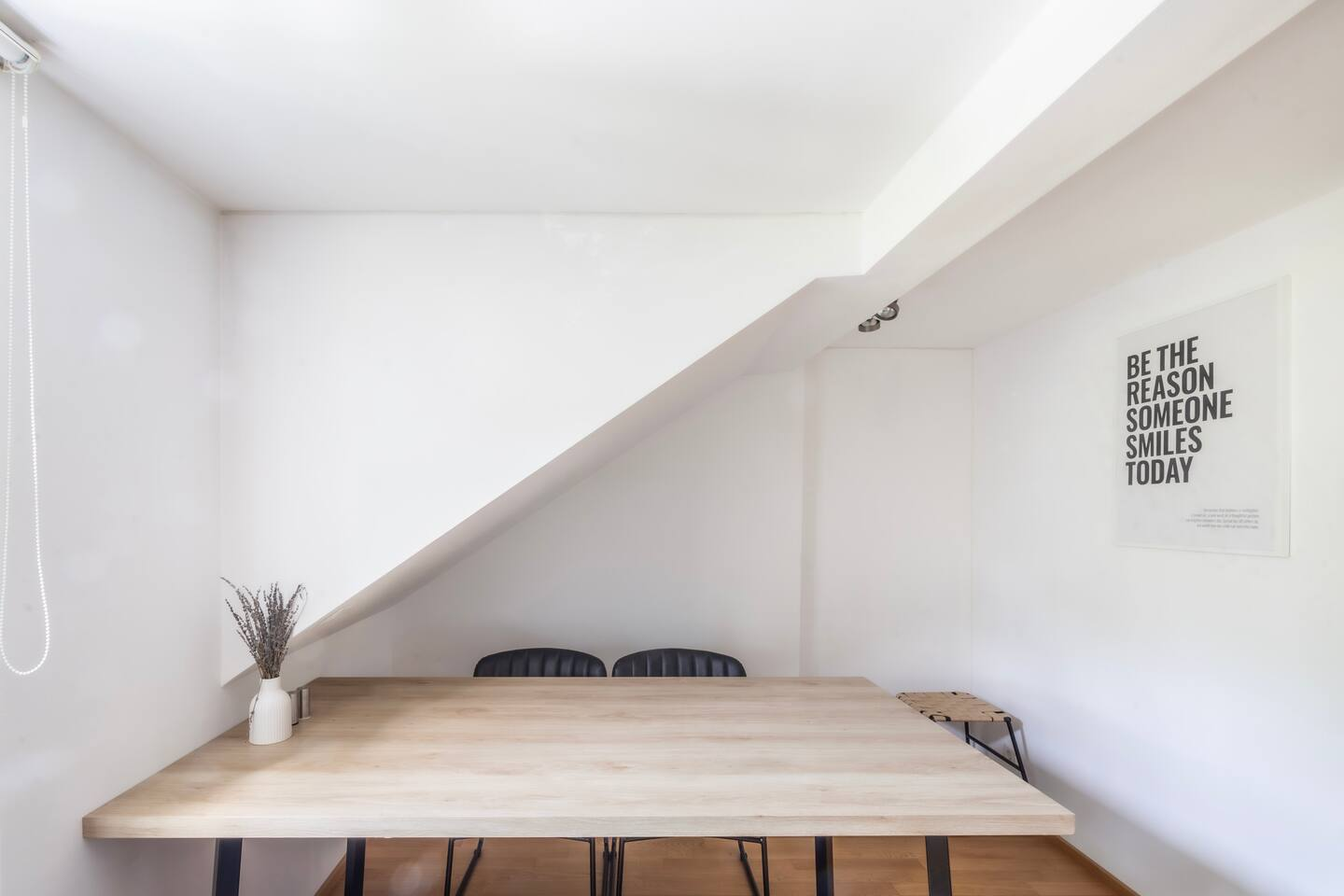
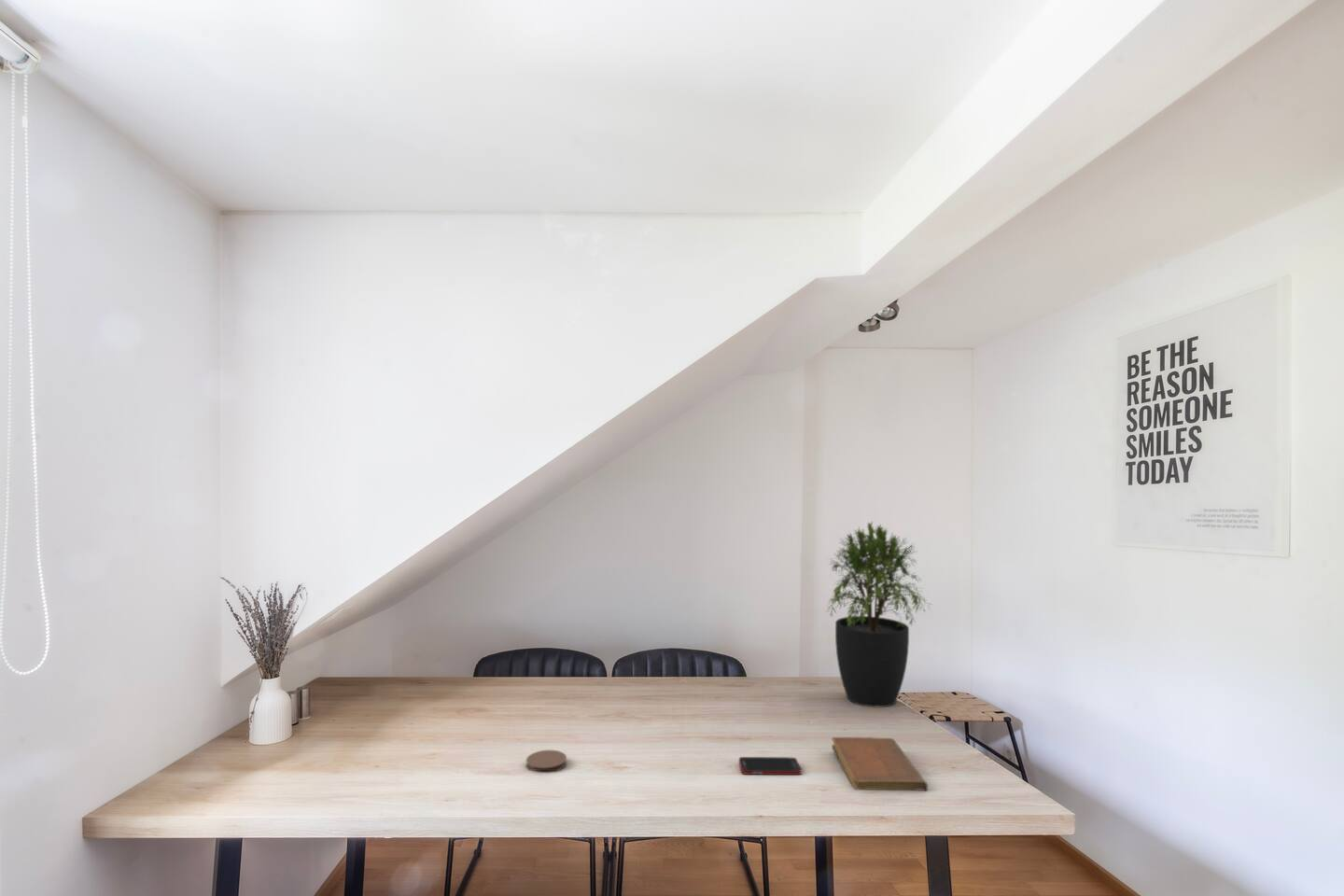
+ notebook [831,736,929,792]
+ coaster [525,749,567,772]
+ cell phone [738,756,803,776]
+ potted plant [825,520,932,707]
